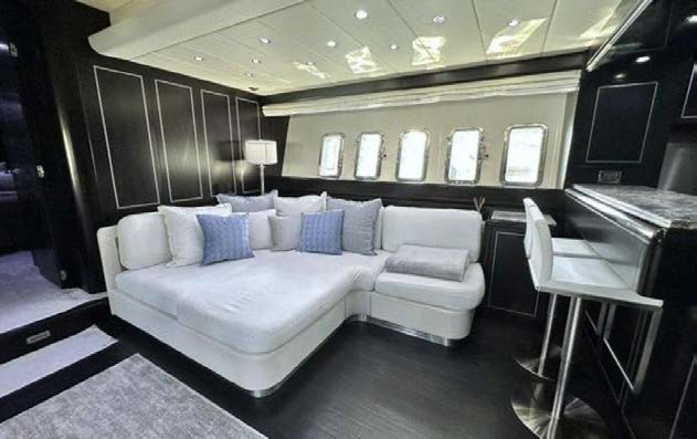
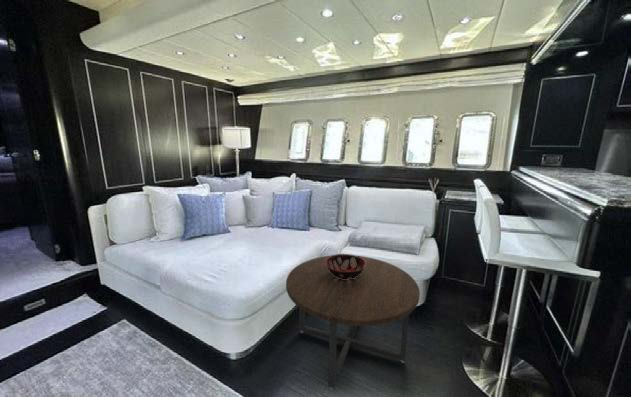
+ decorative bowl [325,253,366,280]
+ coffee table [285,255,421,391]
